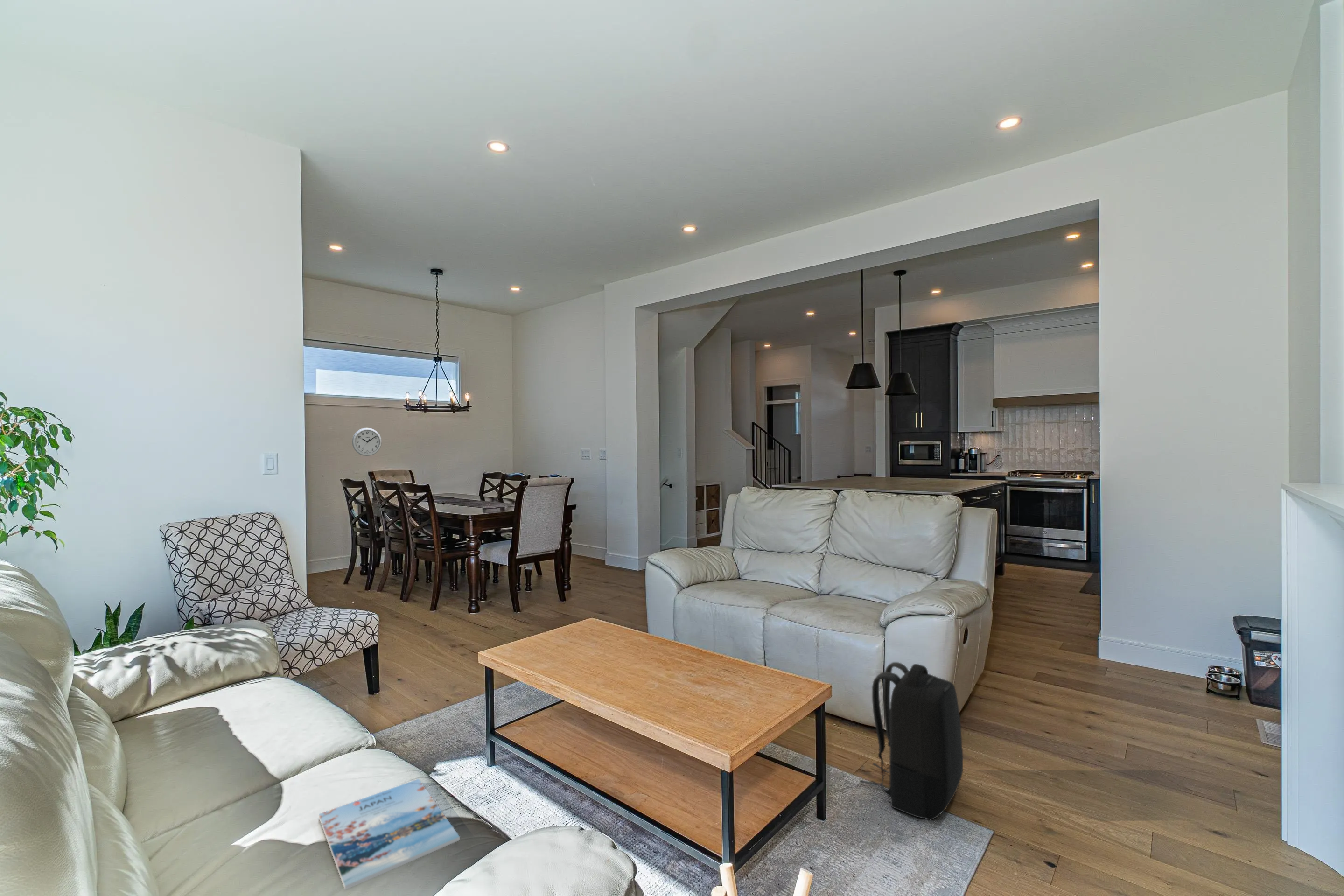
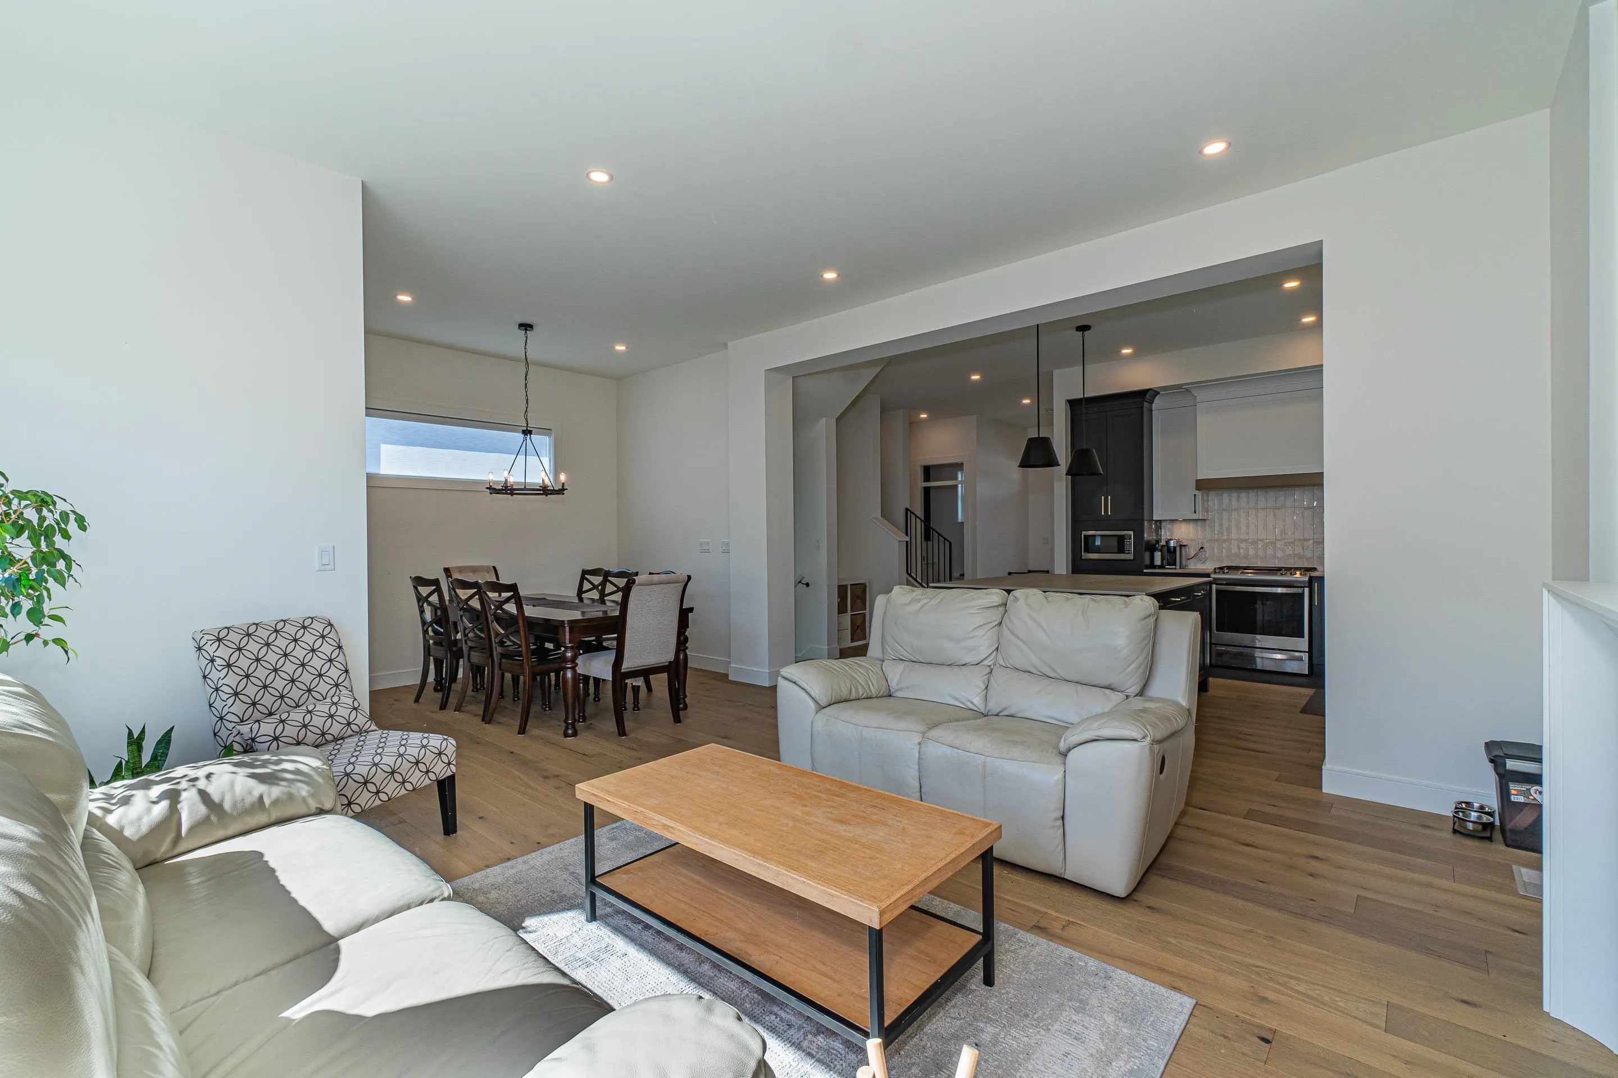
- backpack [859,662,964,821]
- magazine [318,778,461,890]
- wall clock [351,427,382,456]
